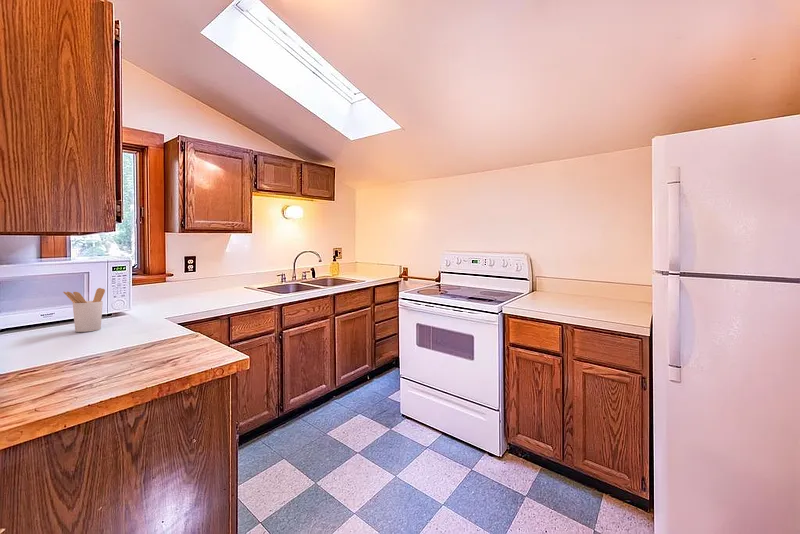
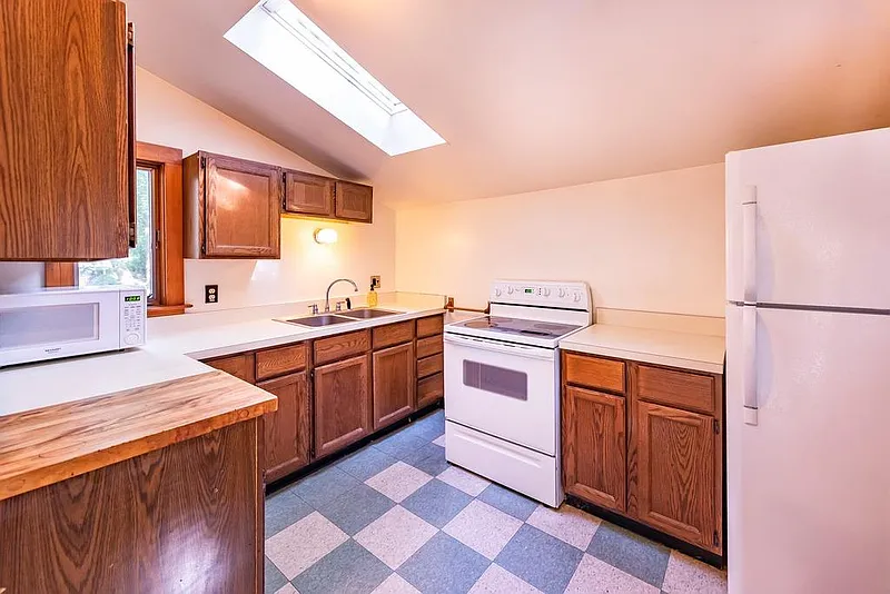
- utensil holder [62,287,106,333]
